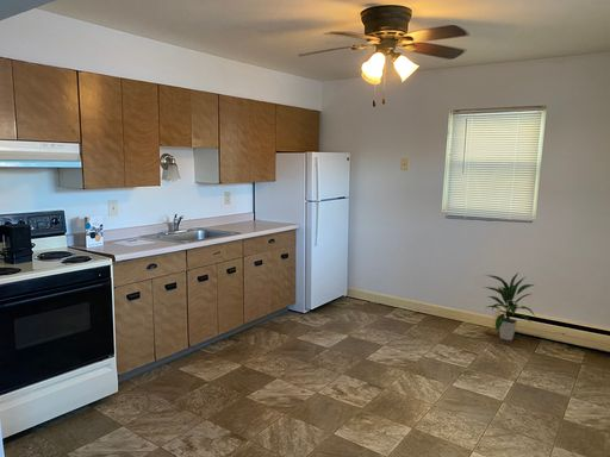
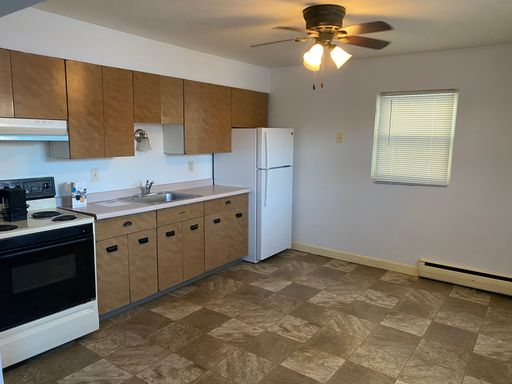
- indoor plant [483,271,536,342]
